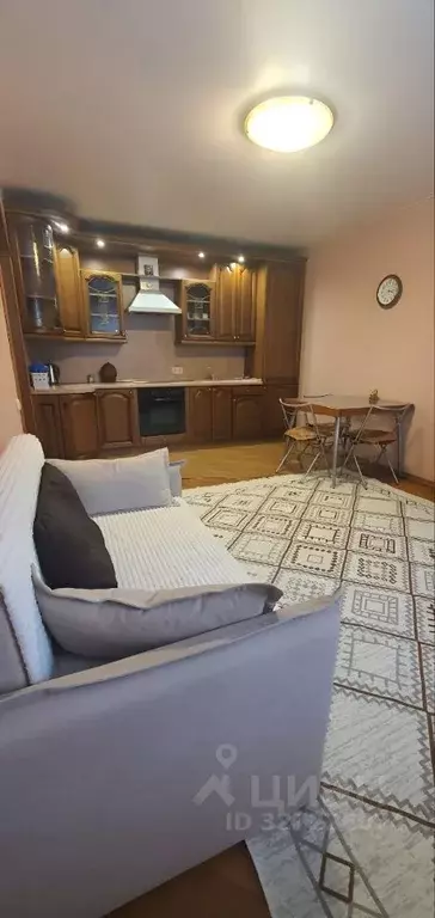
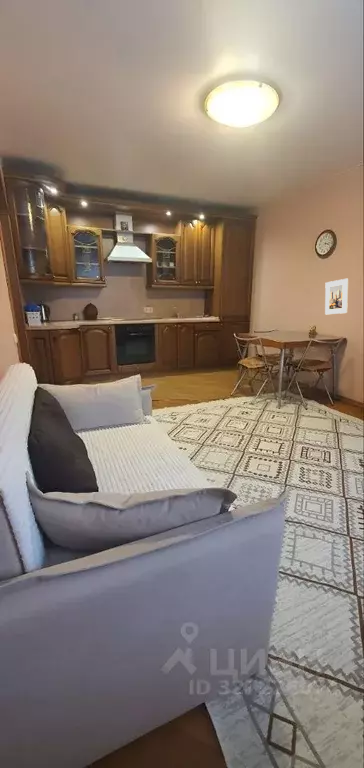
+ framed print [324,278,349,316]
